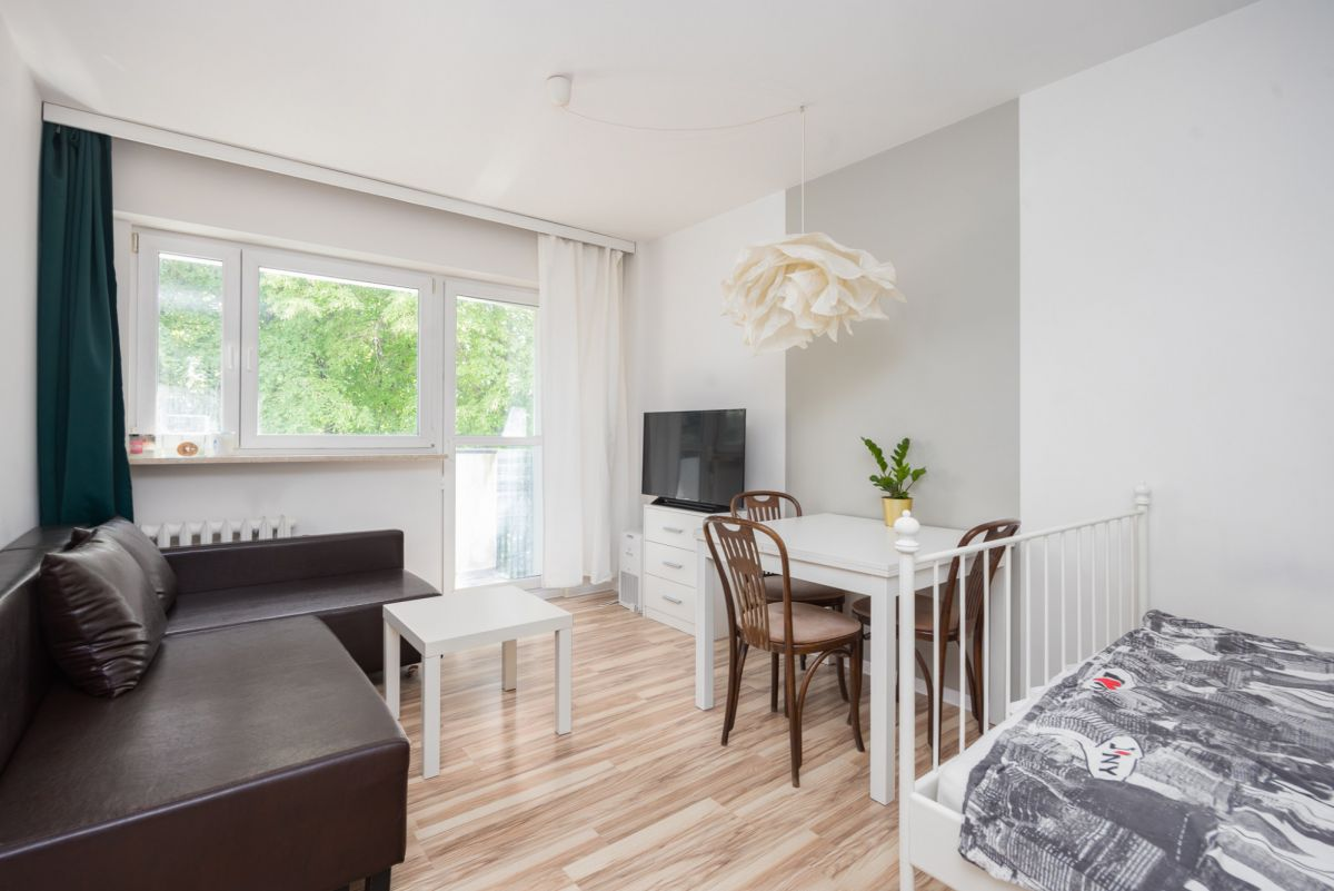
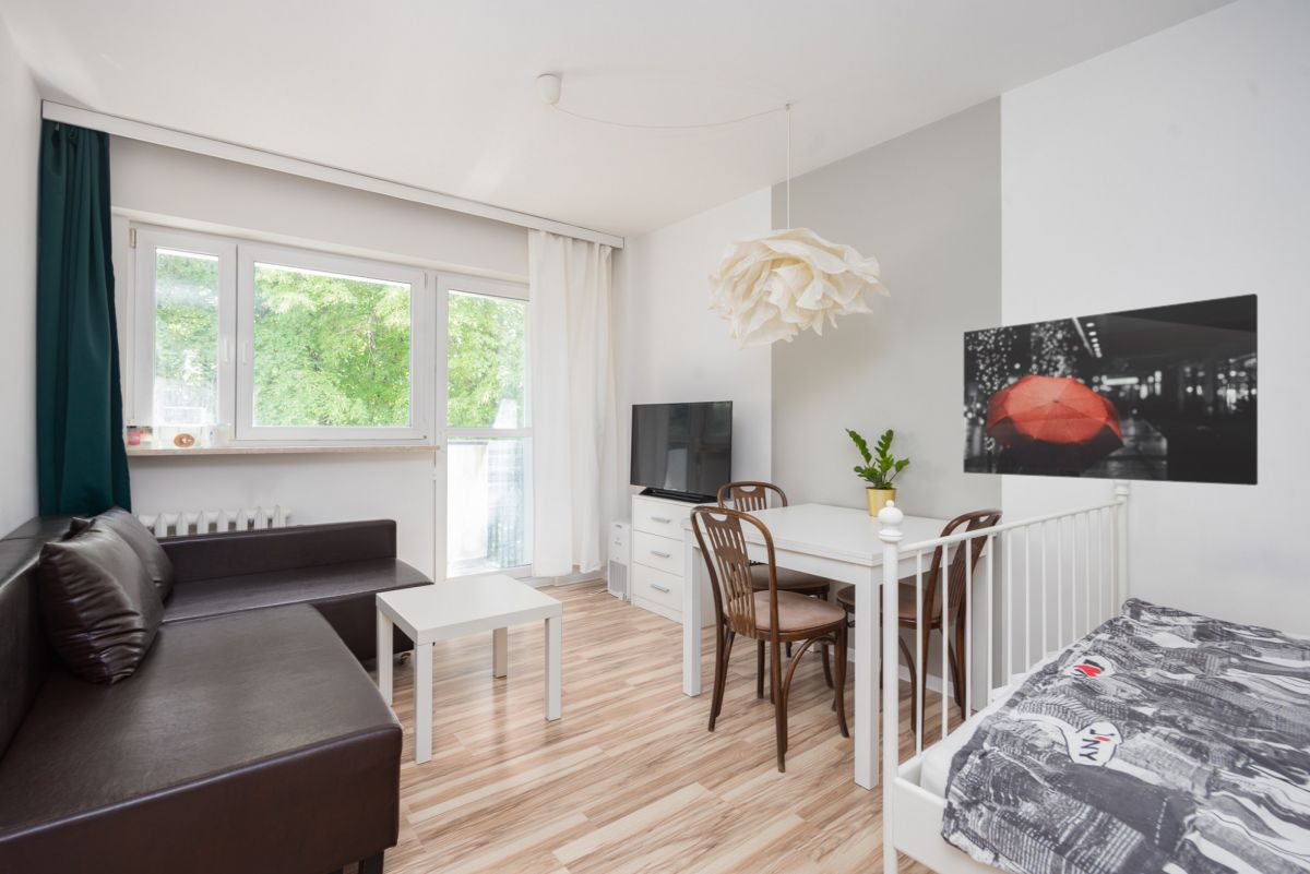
+ wall art [963,292,1259,487]
